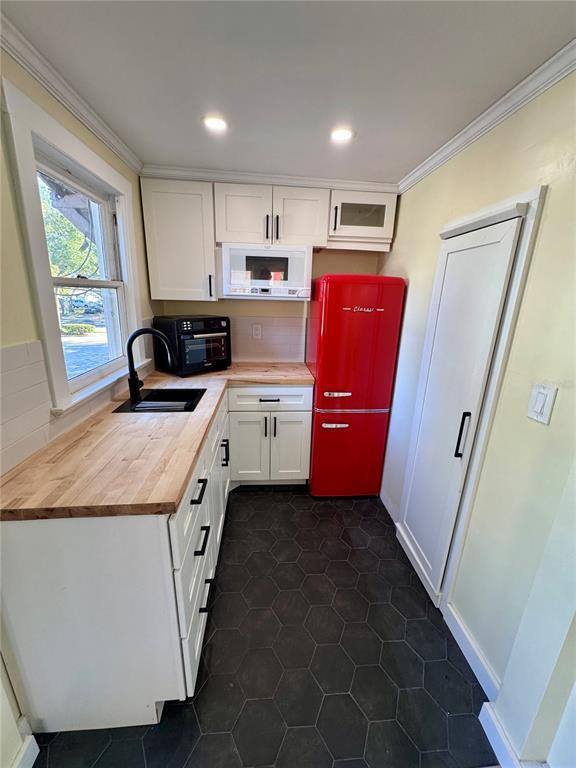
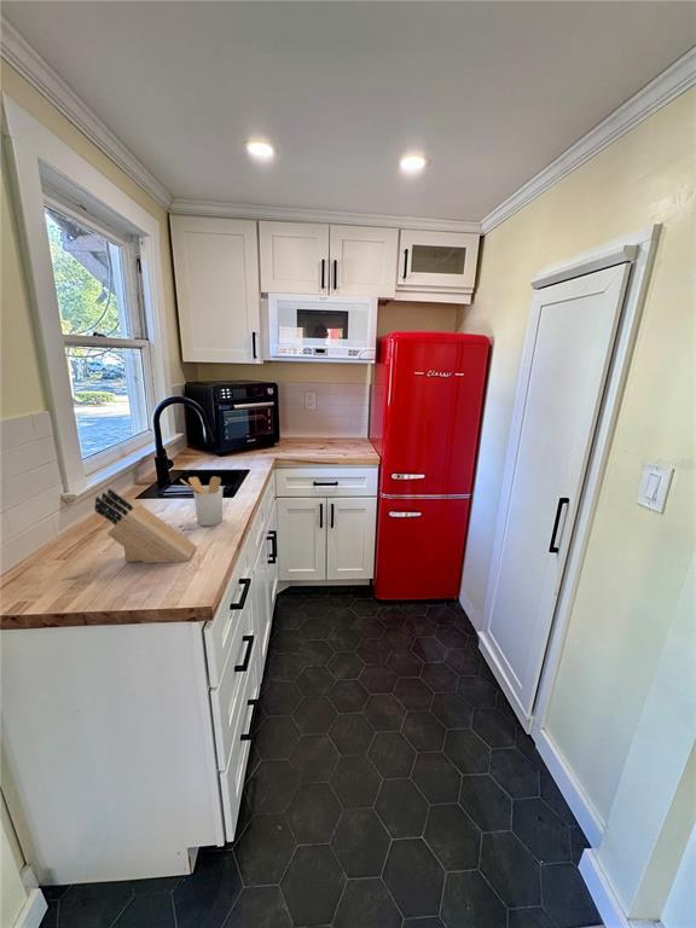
+ utensil holder [179,476,224,527]
+ knife block [93,487,198,564]
